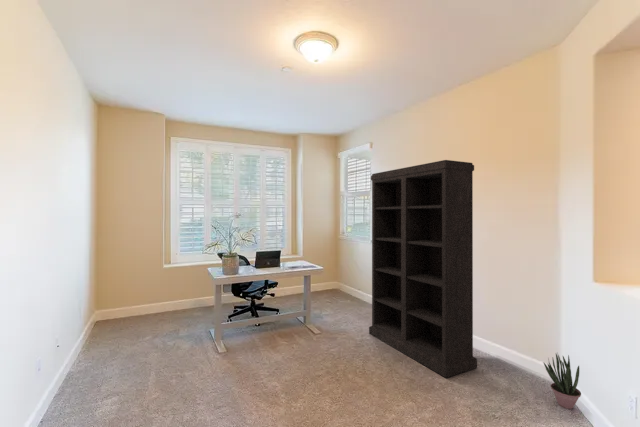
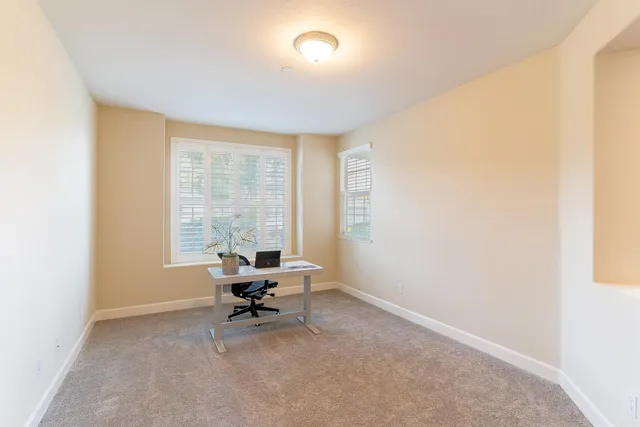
- potted plant [543,351,582,410]
- bookshelf [368,159,478,379]
